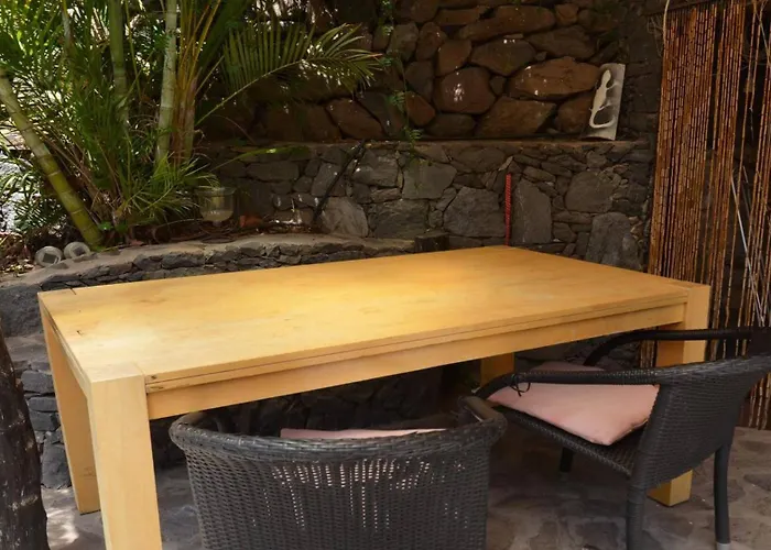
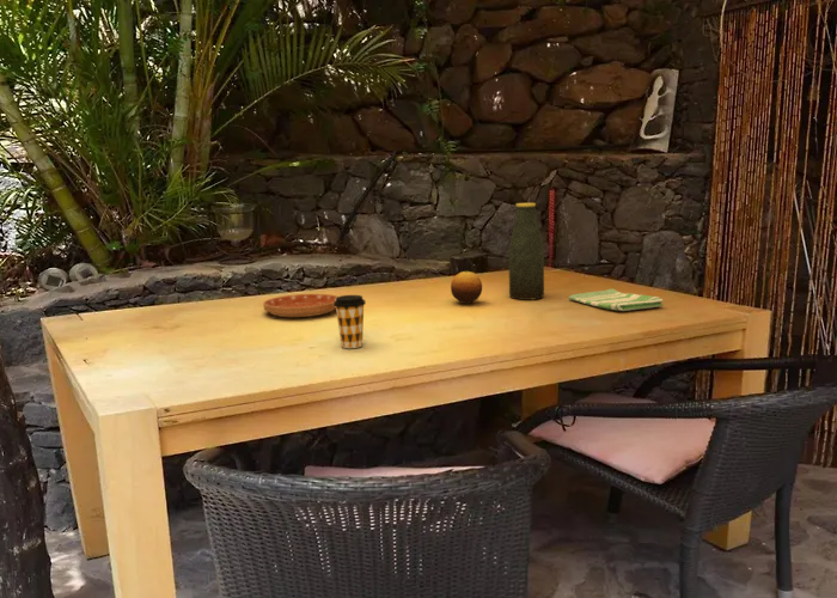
+ fruit [450,270,483,304]
+ dish towel [567,287,665,312]
+ bottle [507,202,545,301]
+ saucer [262,293,338,318]
+ coffee cup [334,294,367,349]
